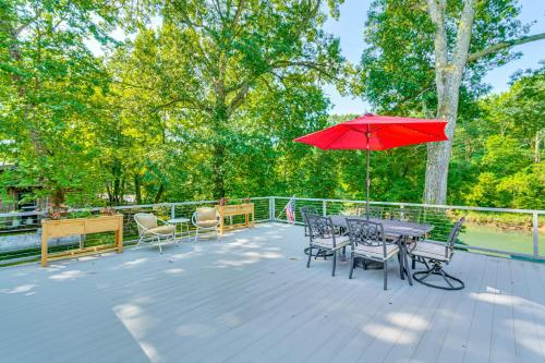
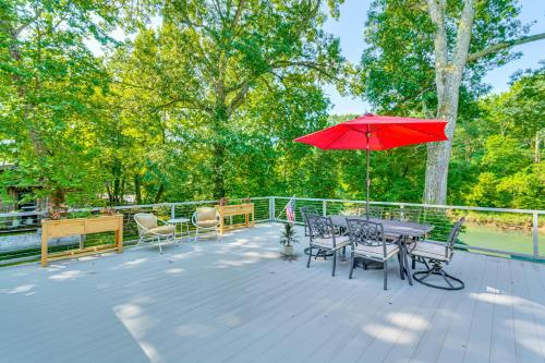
+ indoor plant [279,221,302,256]
